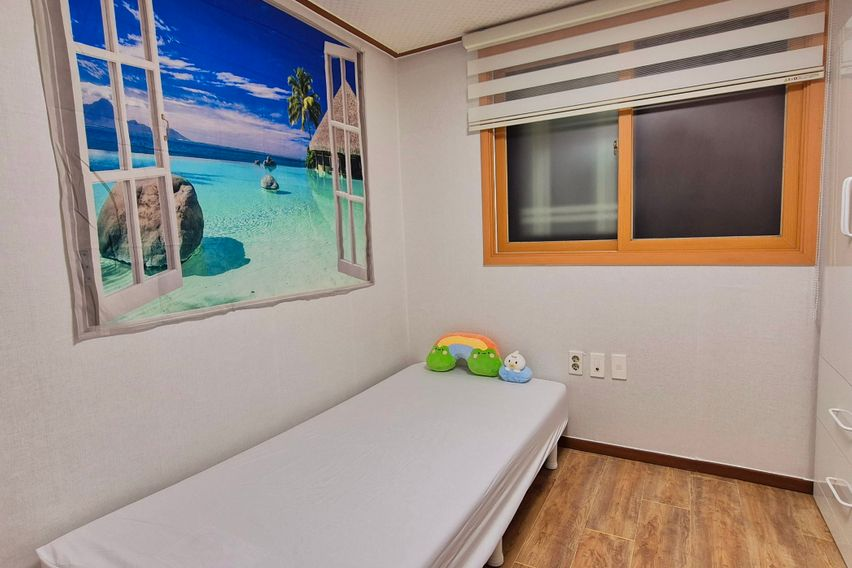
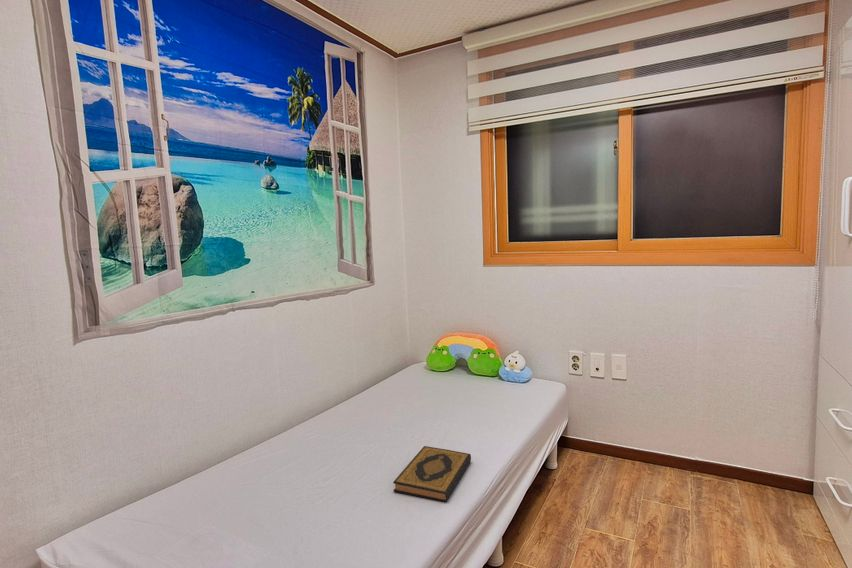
+ hardback book [392,445,472,503]
